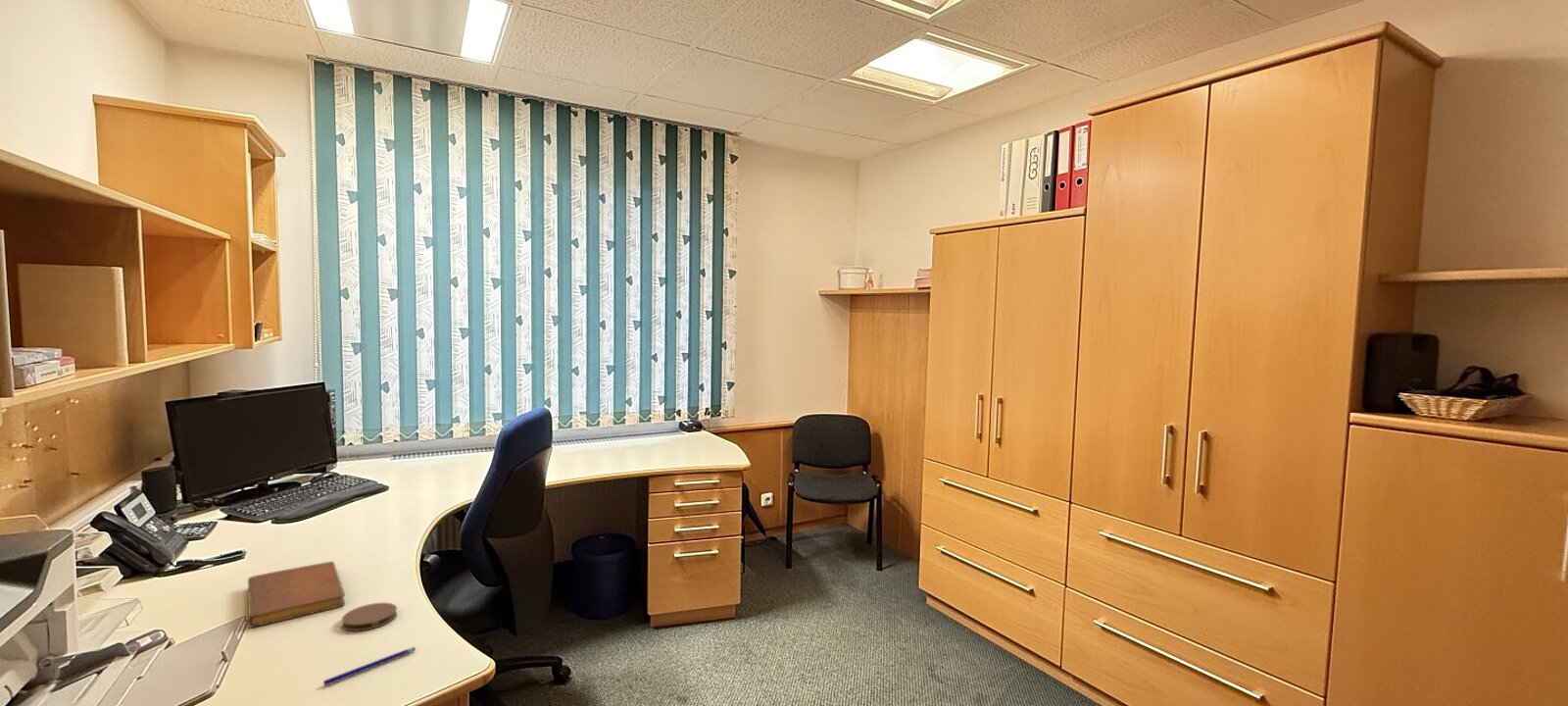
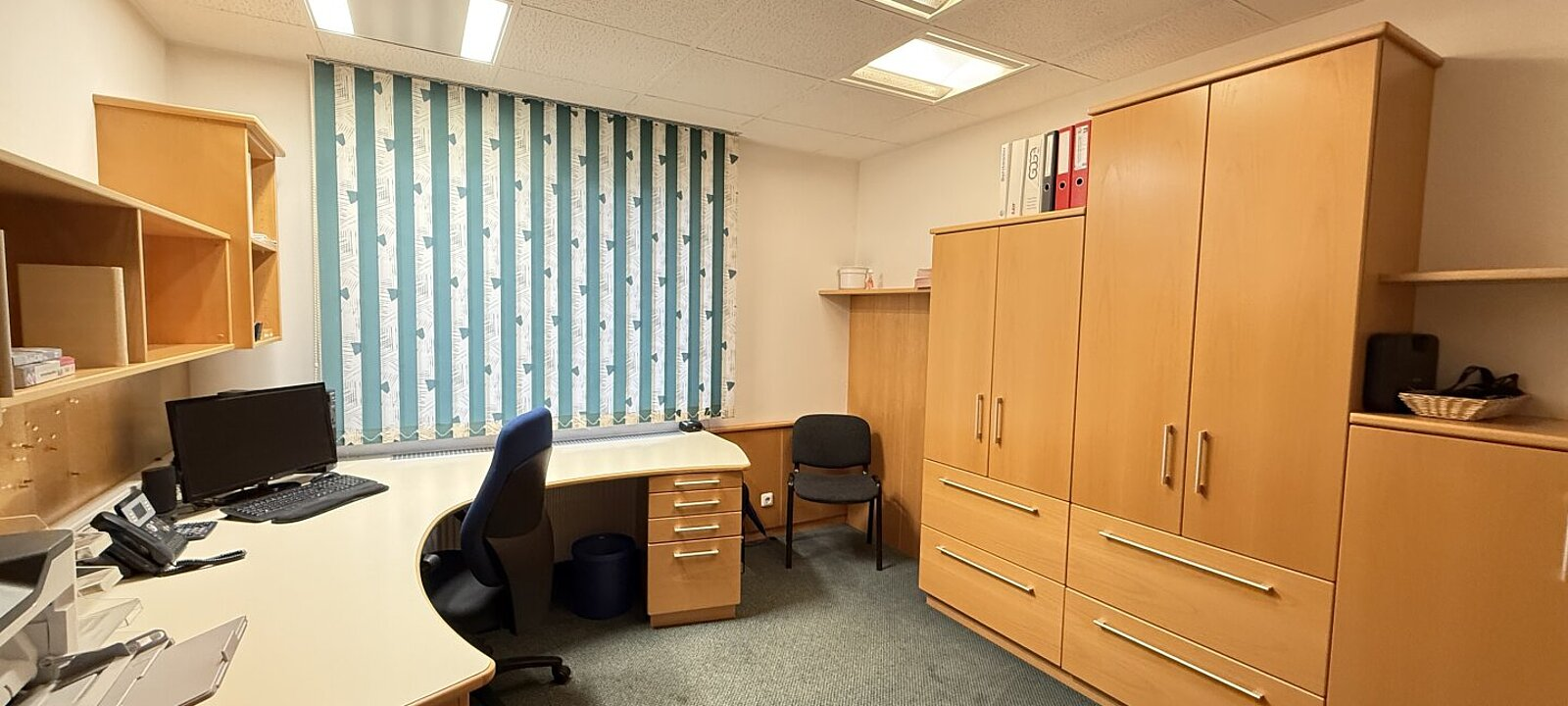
- coaster [341,602,398,632]
- notebook [247,561,346,628]
- pen [322,646,417,686]
